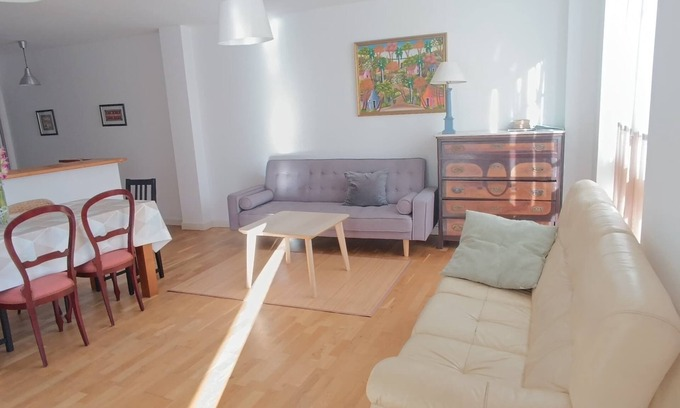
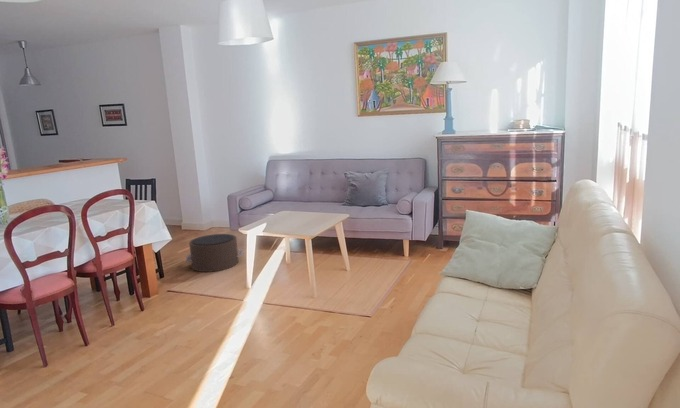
+ pouf [185,233,244,273]
